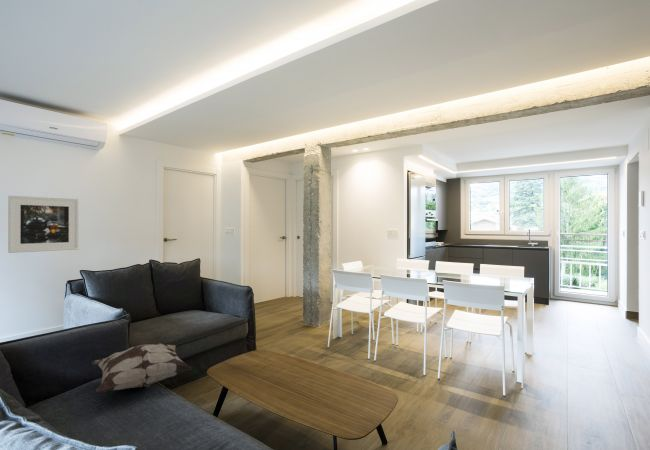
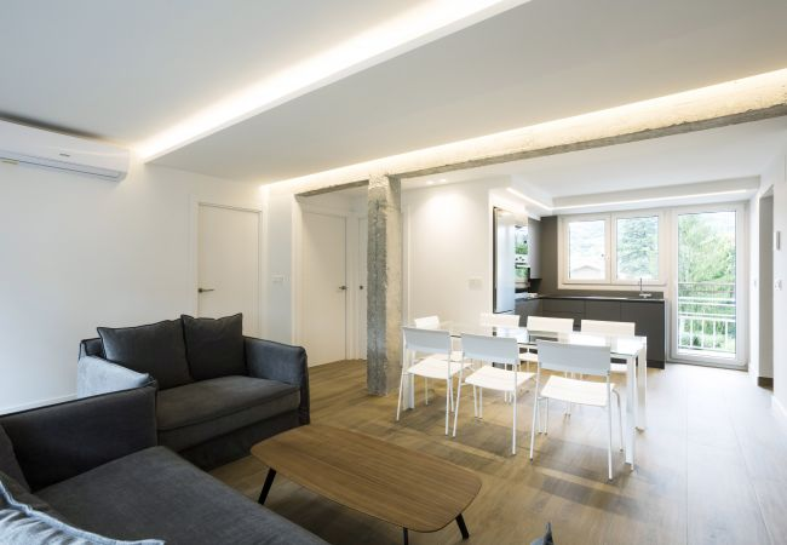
- decorative pillow [91,342,193,393]
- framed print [7,195,79,254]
